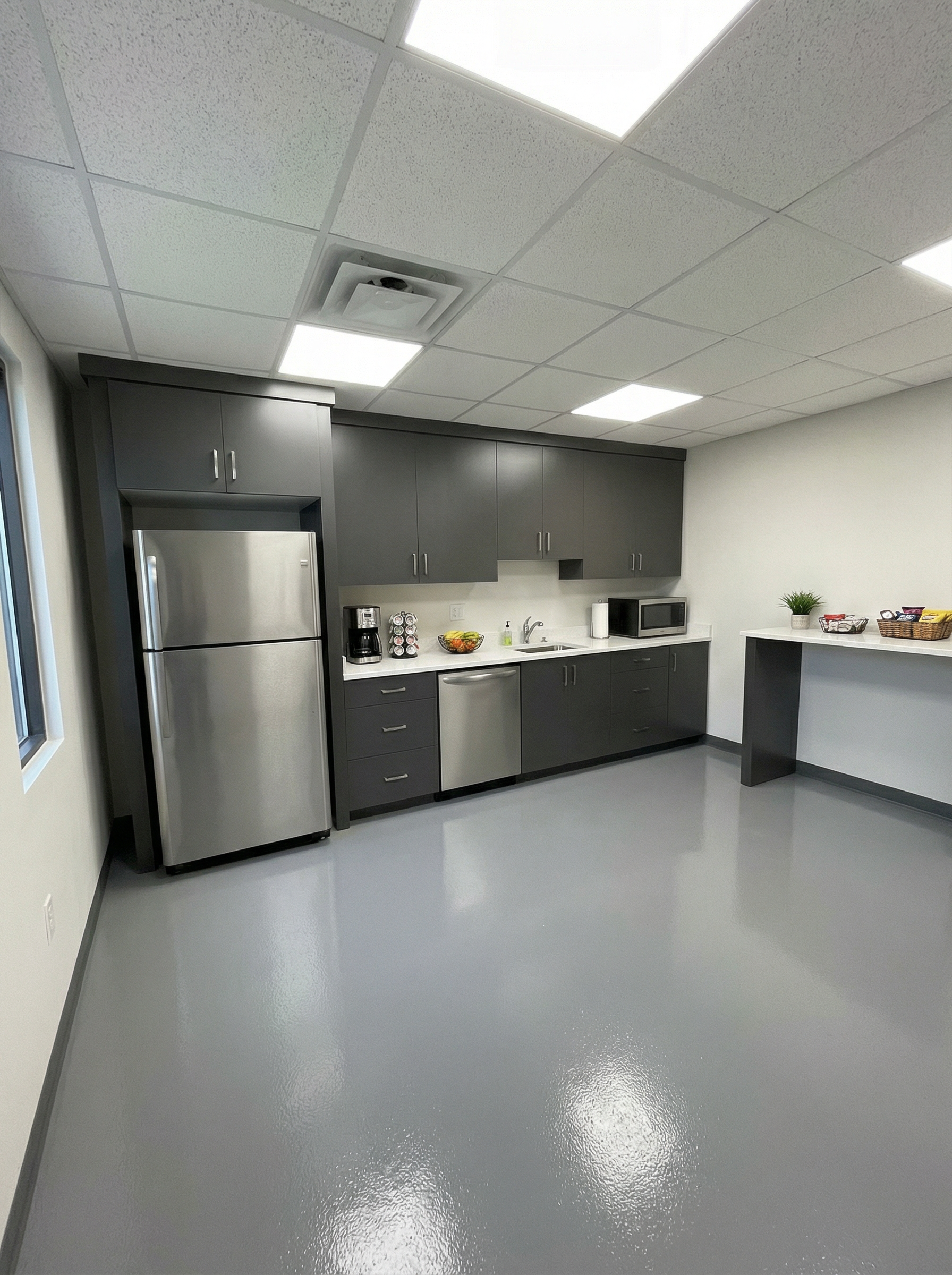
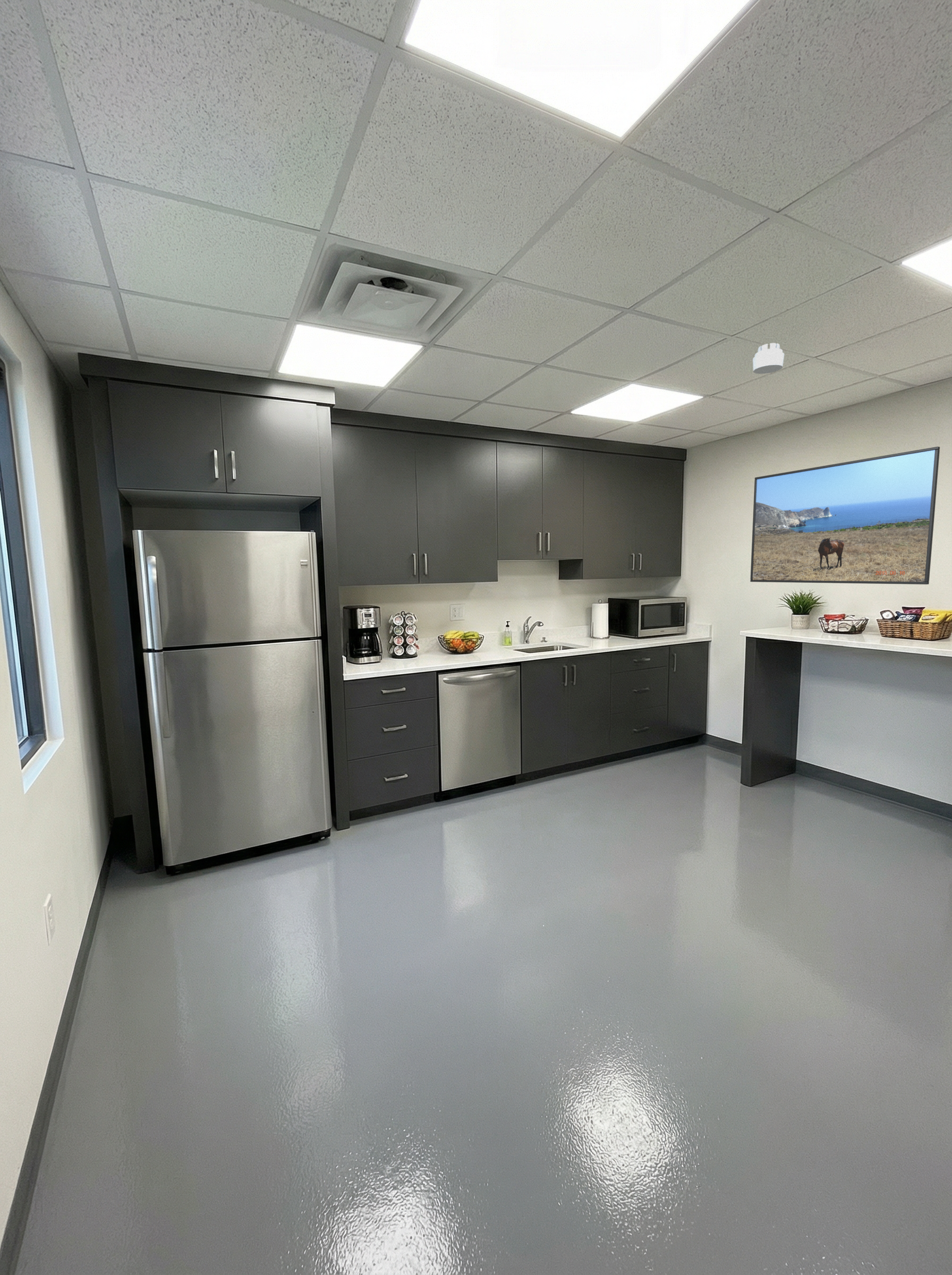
+ smoke detector [752,343,785,375]
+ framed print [750,446,940,585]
